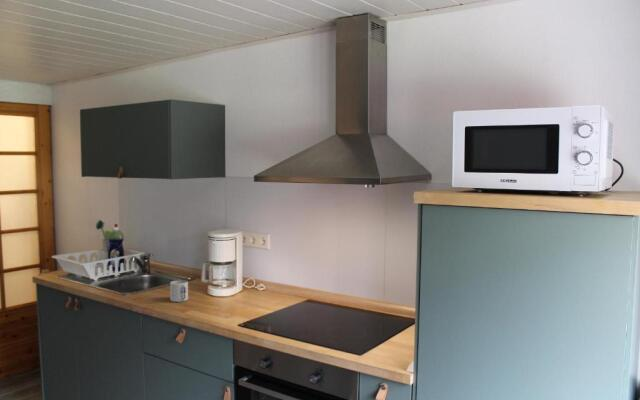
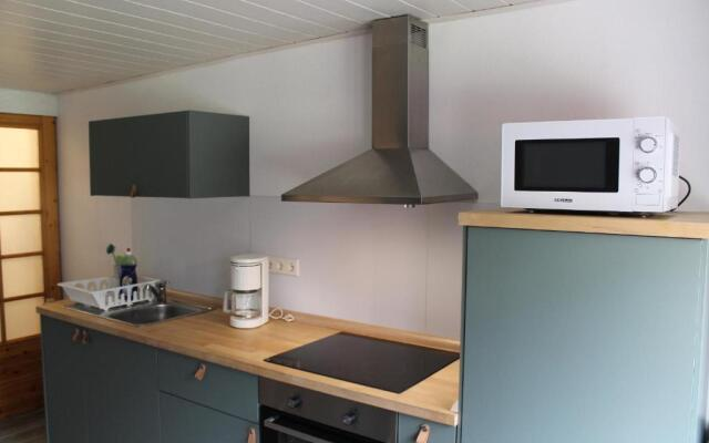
- mug [169,279,189,303]
